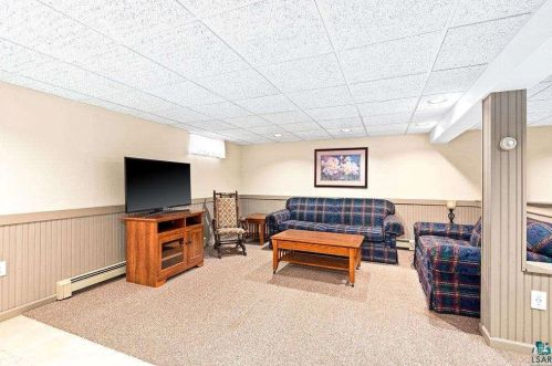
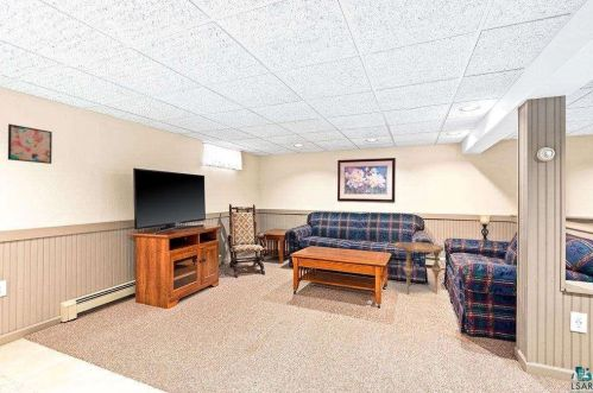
+ side table [393,241,444,296]
+ wall art [7,123,53,165]
